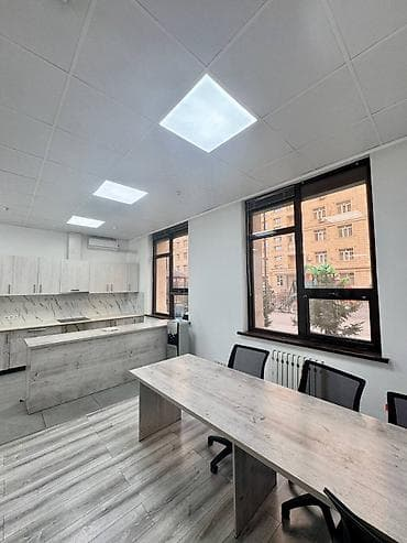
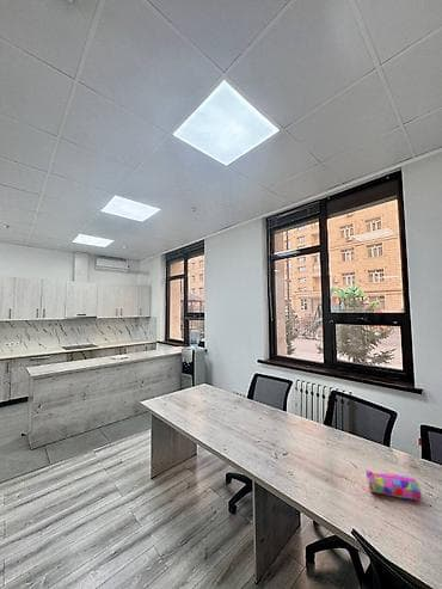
+ pencil case [364,470,423,502]
